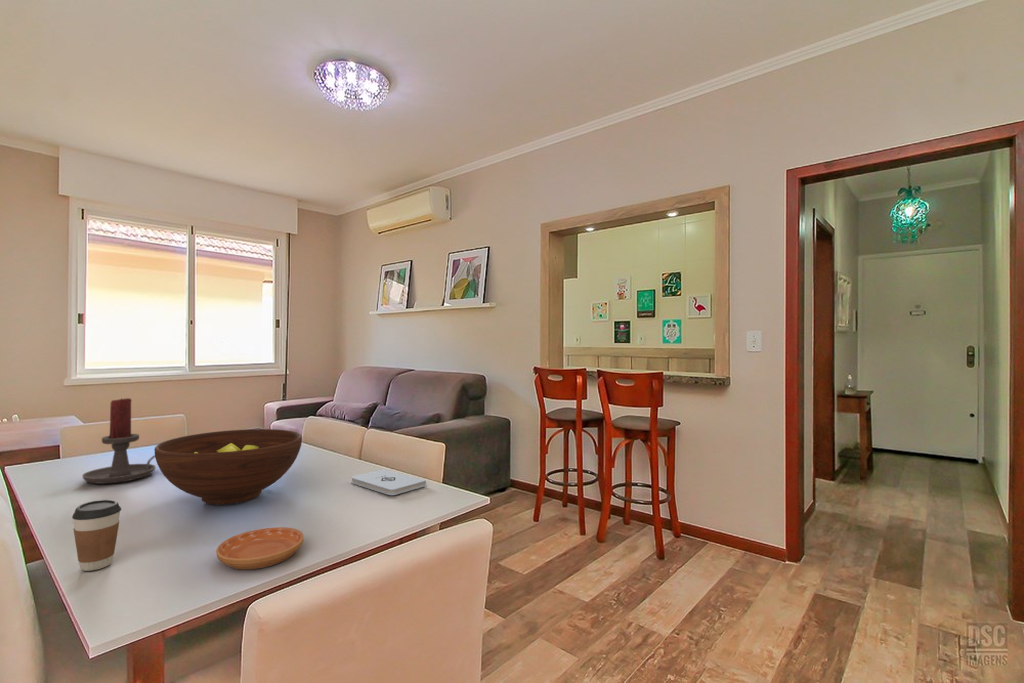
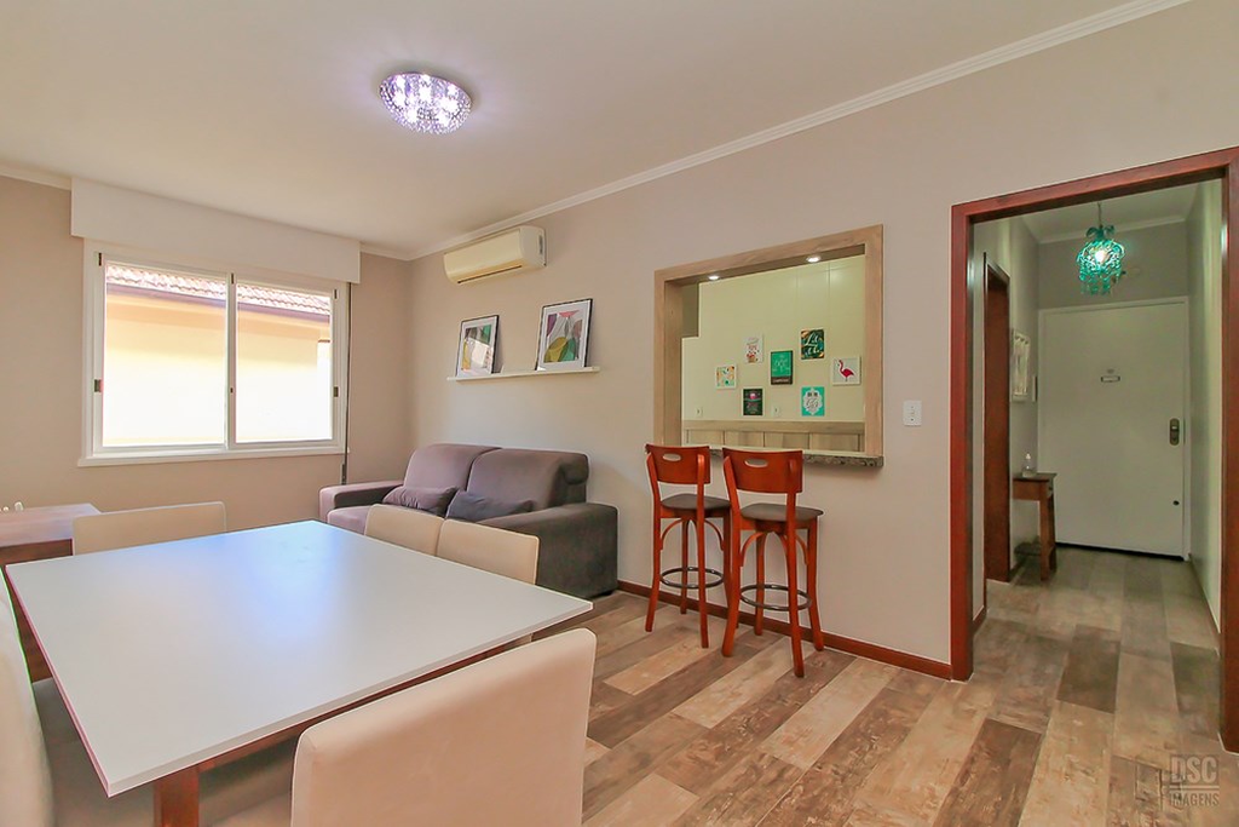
- notepad [351,468,427,496]
- saucer [215,526,305,570]
- coffee cup [71,499,122,572]
- fruit bowl [154,428,303,506]
- candle holder [81,397,157,485]
